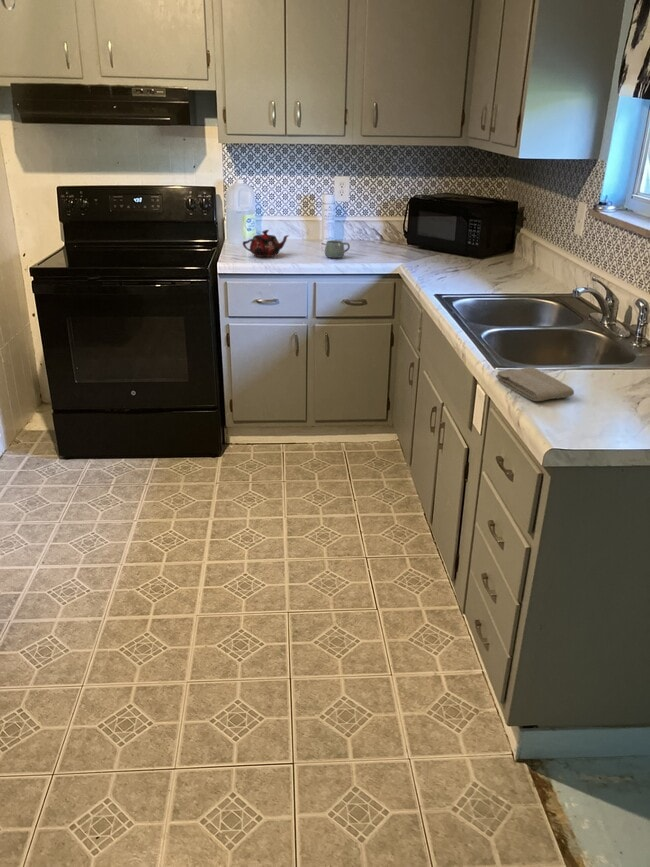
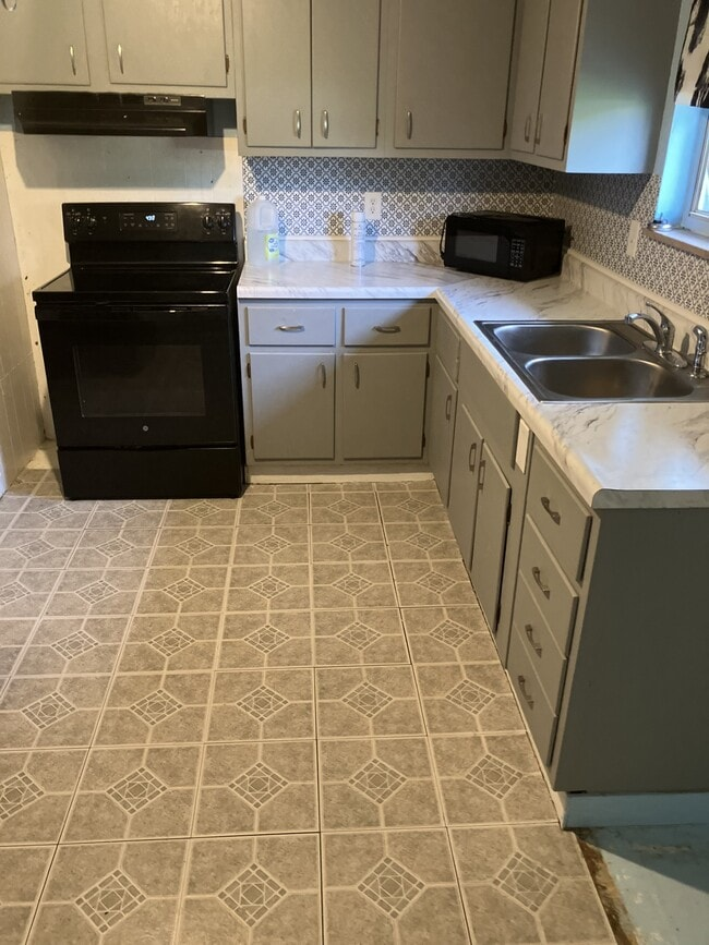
- washcloth [495,366,575,402]
- teapot [242,229,290,258]
- mug [324,239,351,259]
